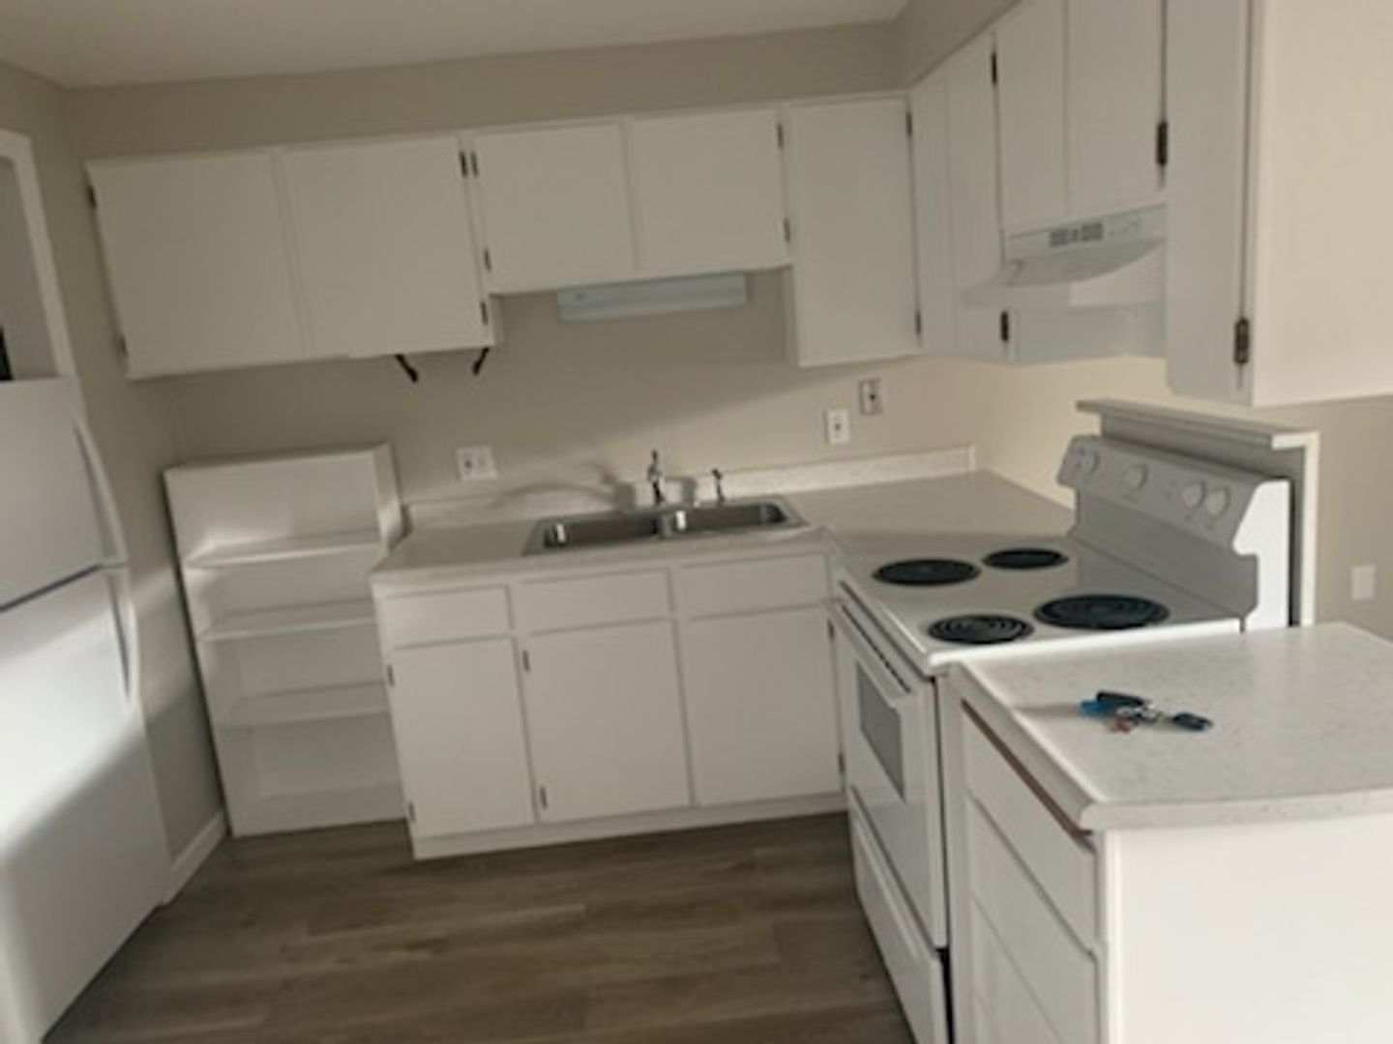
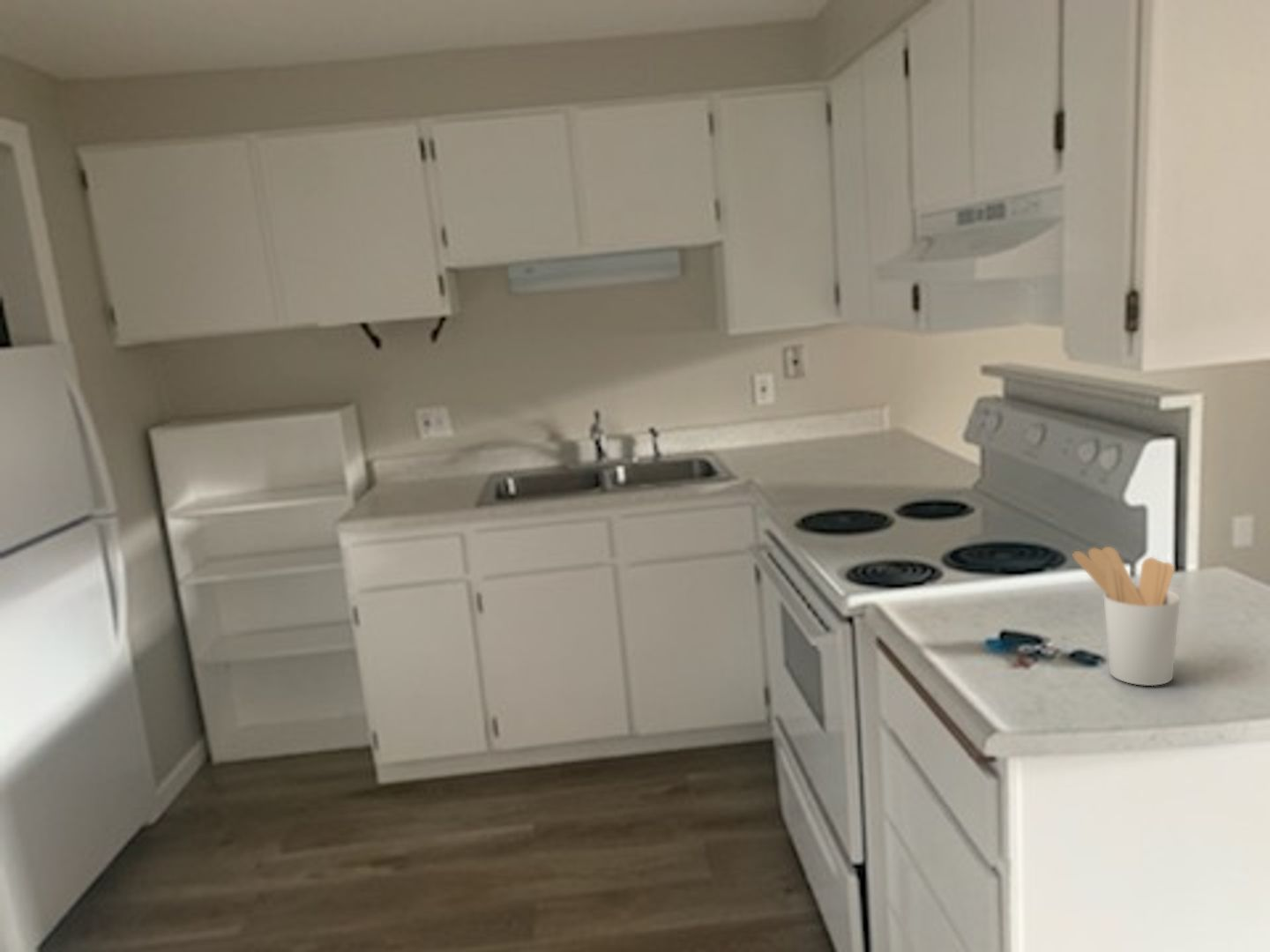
+ utensil holder [1072,546,1181,687]
